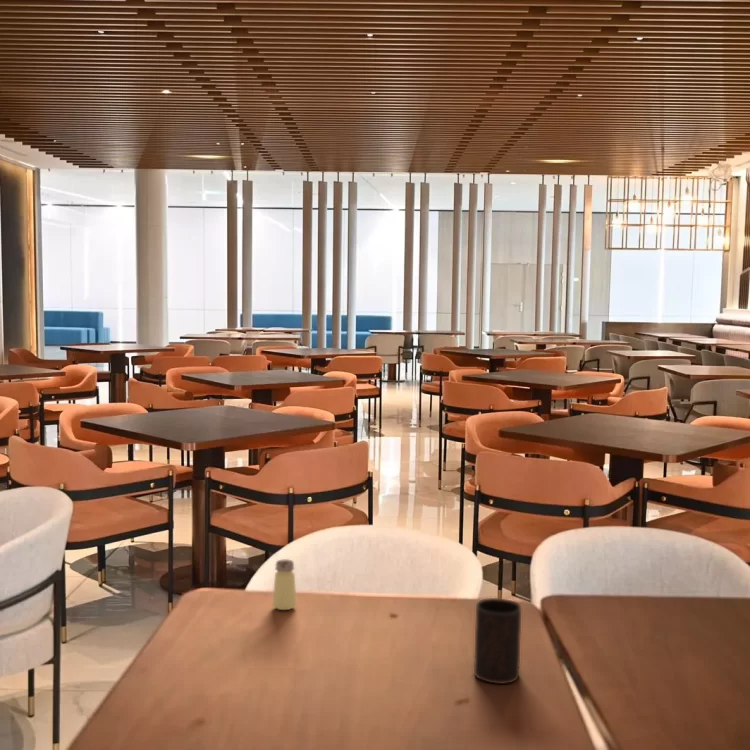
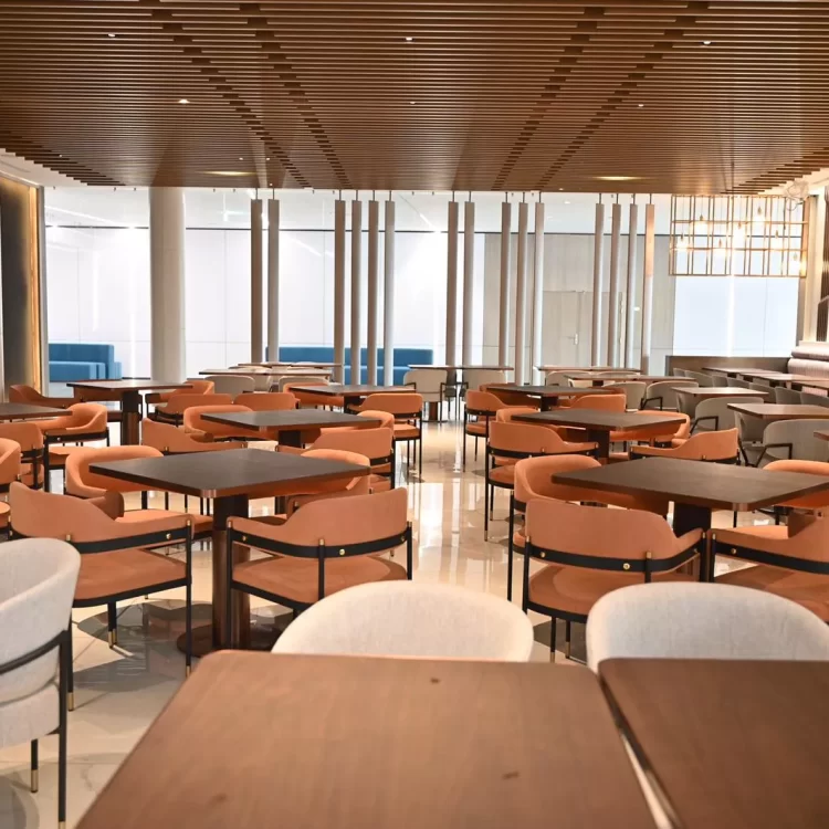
- saltshaker [271,558,298,611]
- cup [473,597,522,685]
